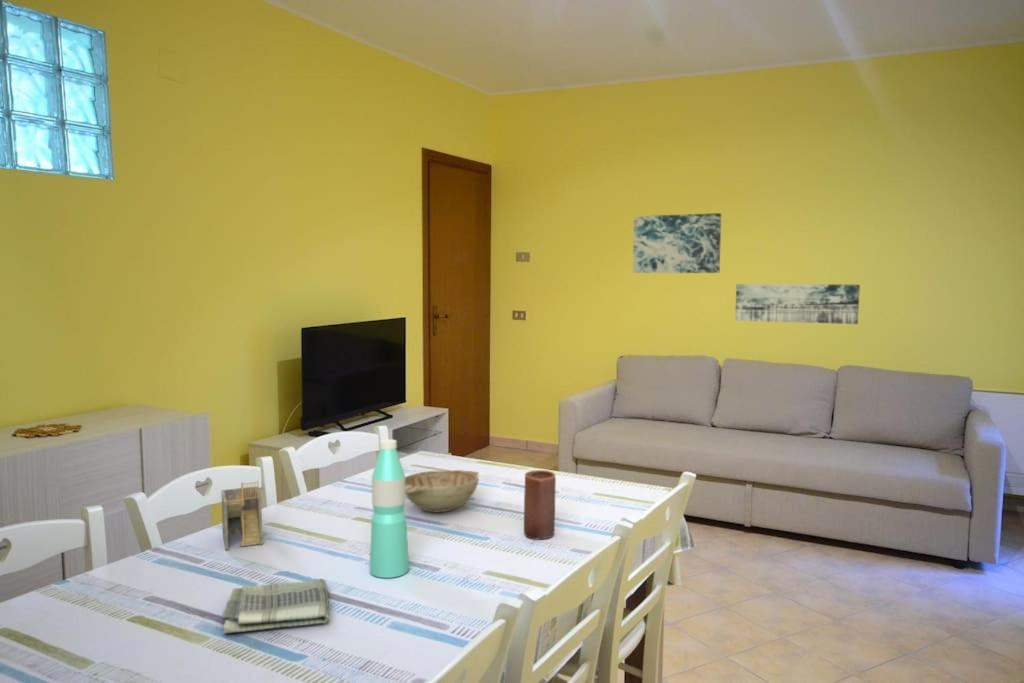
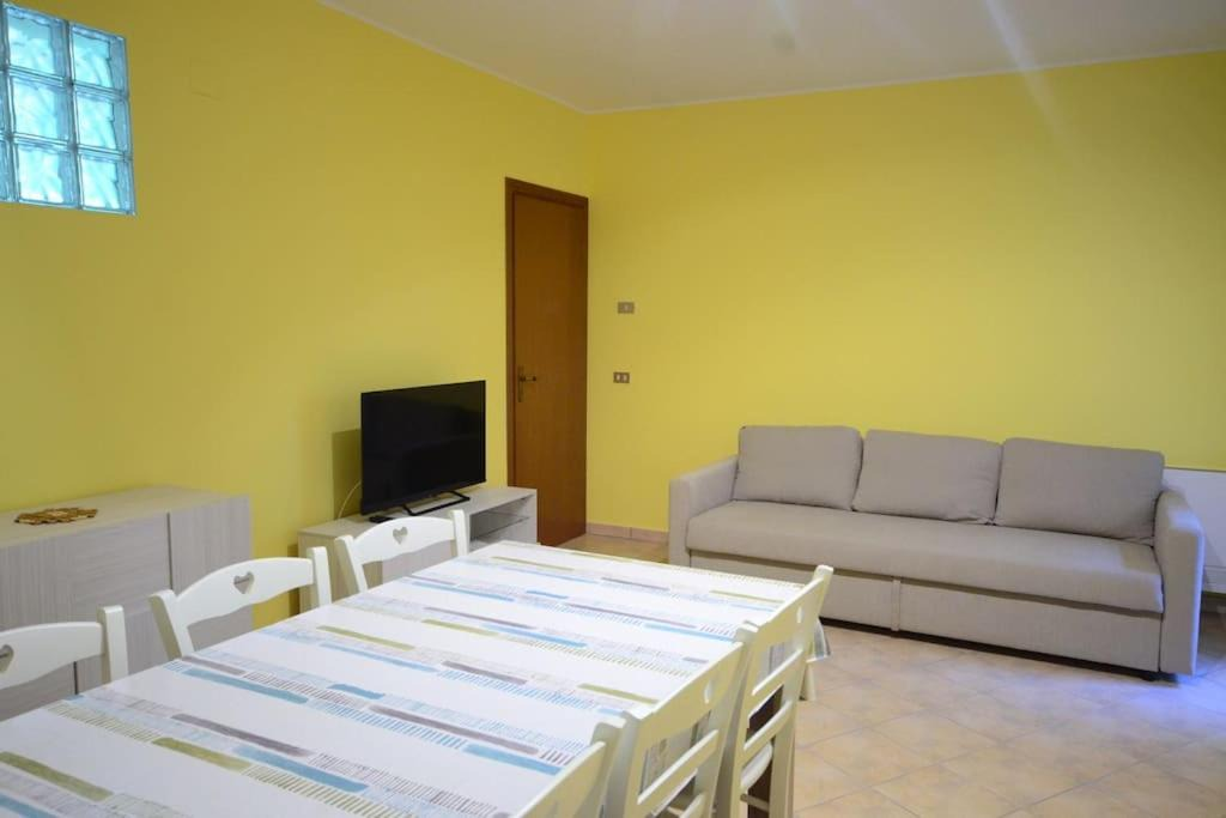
- decorative bowl [405,469,480,513]
- candle [523,469,557,540]
- wall art [734,283,861,325]
- wall art [632,212,722,274]
- napkin holder [220,480,264,551]
- dish towel [221,578,330,634]
- water bottle [369,438,410,579]
